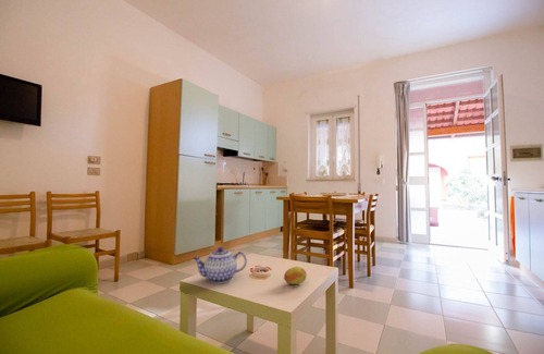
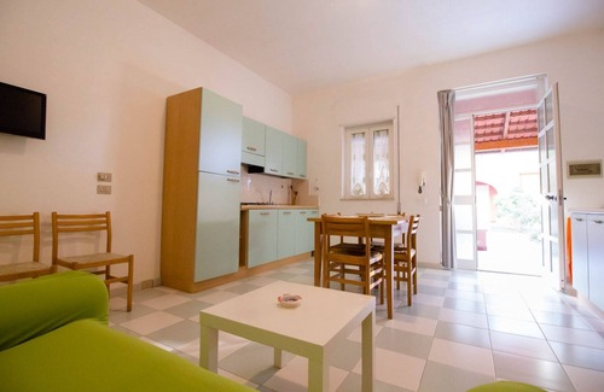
- fruit [283,266,308,285]
- teapot [191,246,248,284]
